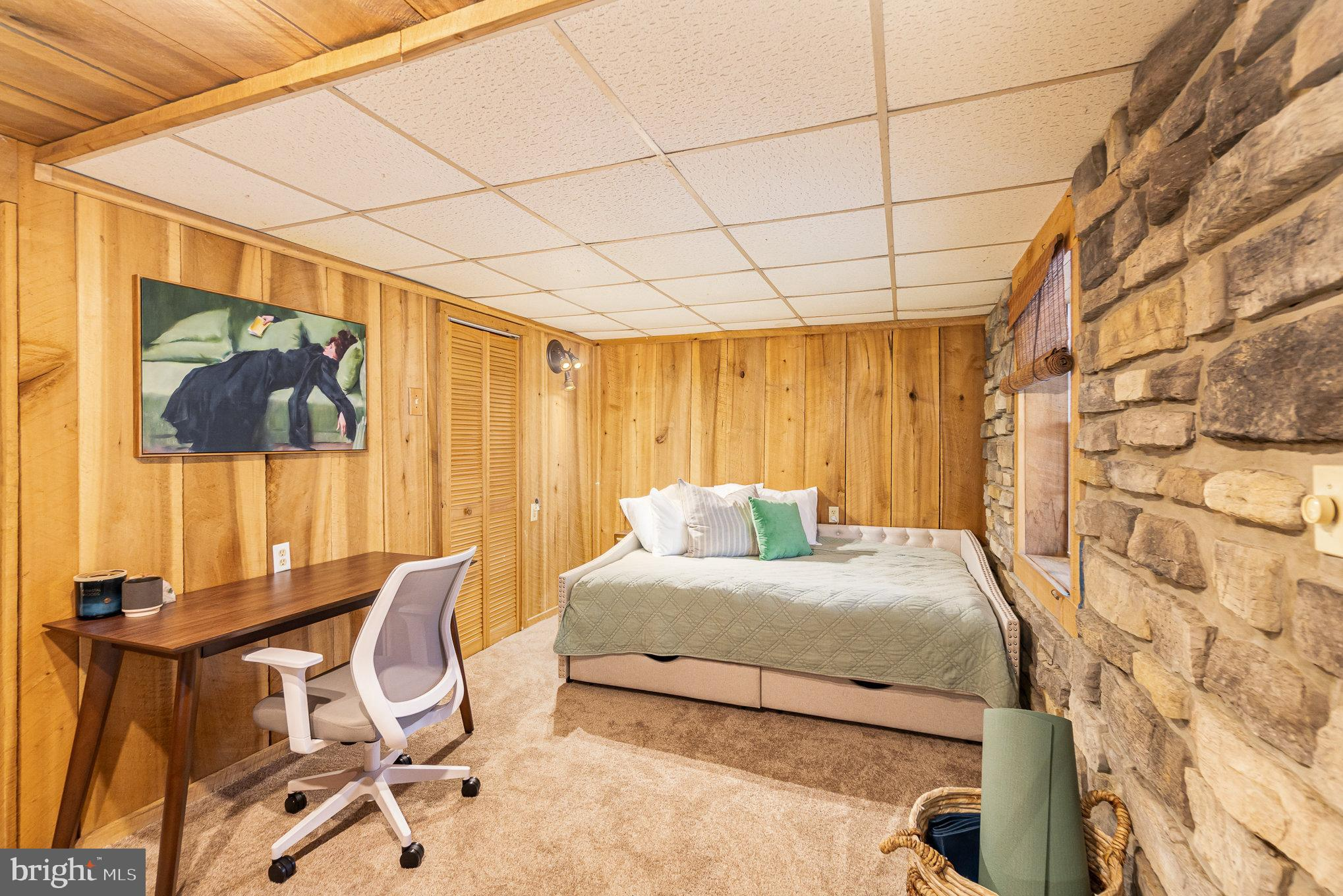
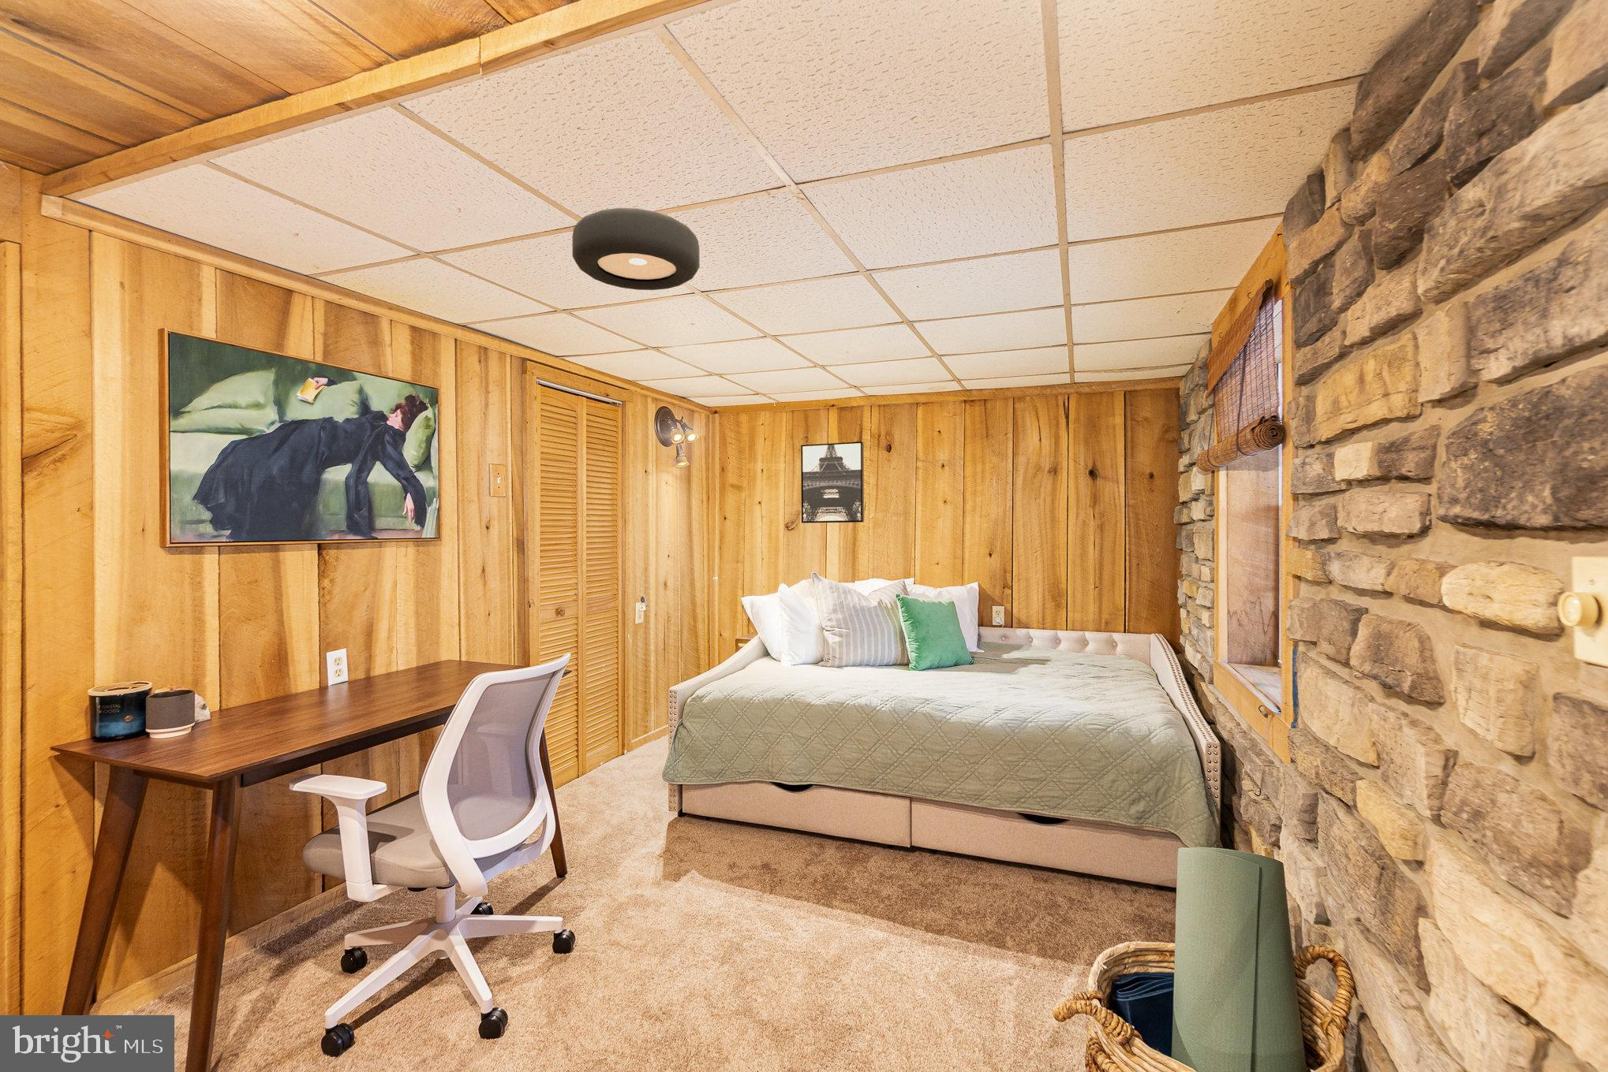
+ ceiling light [571,207,700,291]
+ wall art [800,440,864,523]
